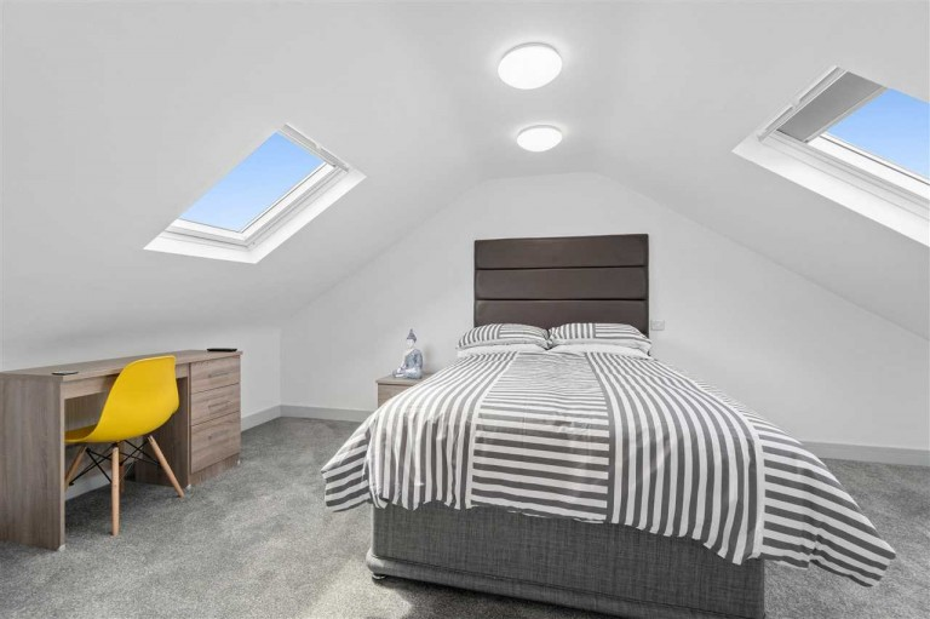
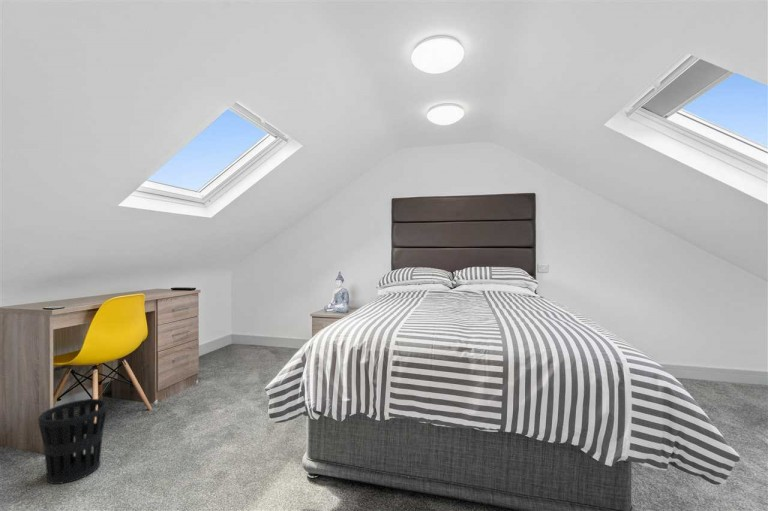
+ wastebasket [37,398,109,485]
